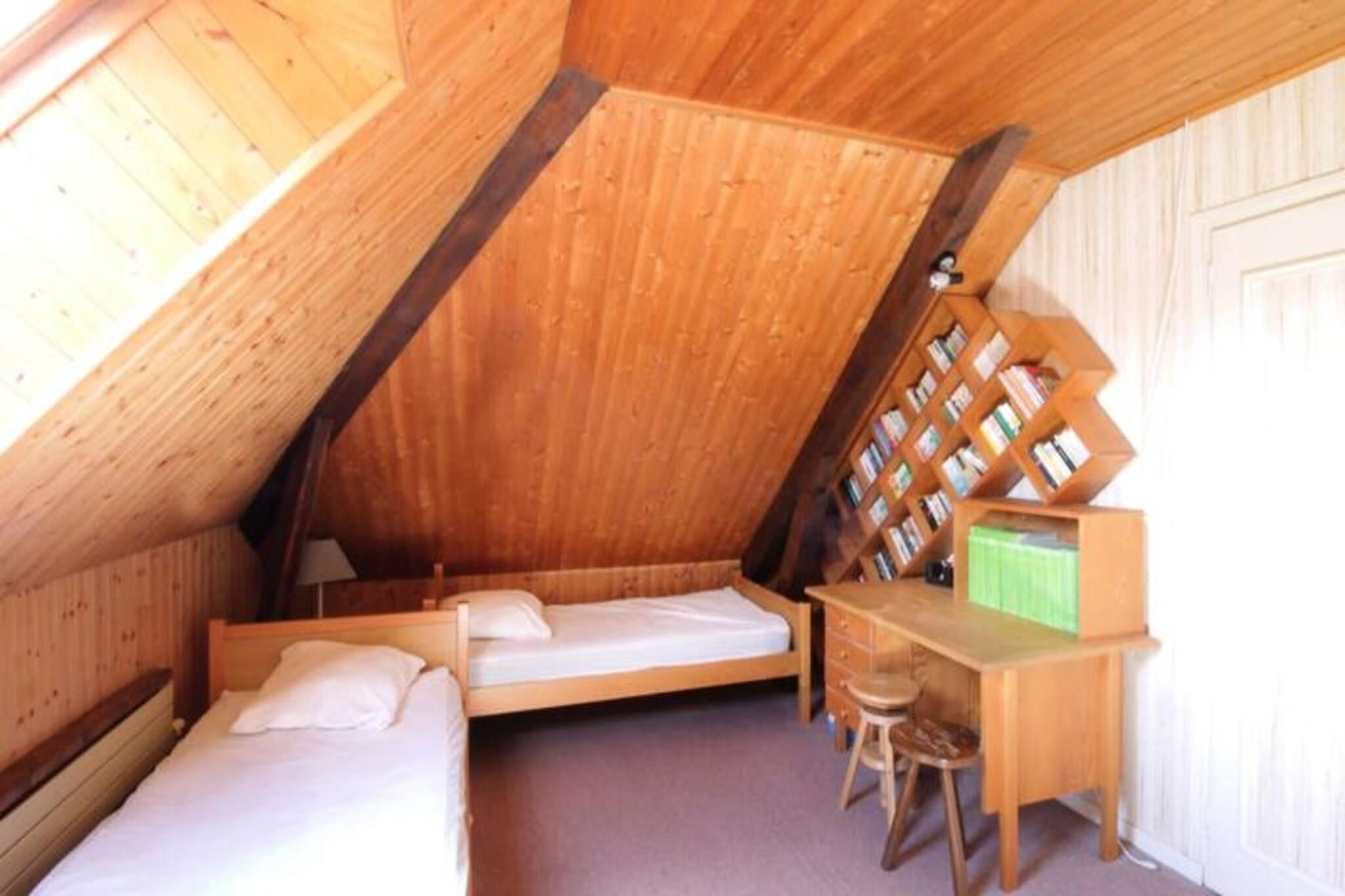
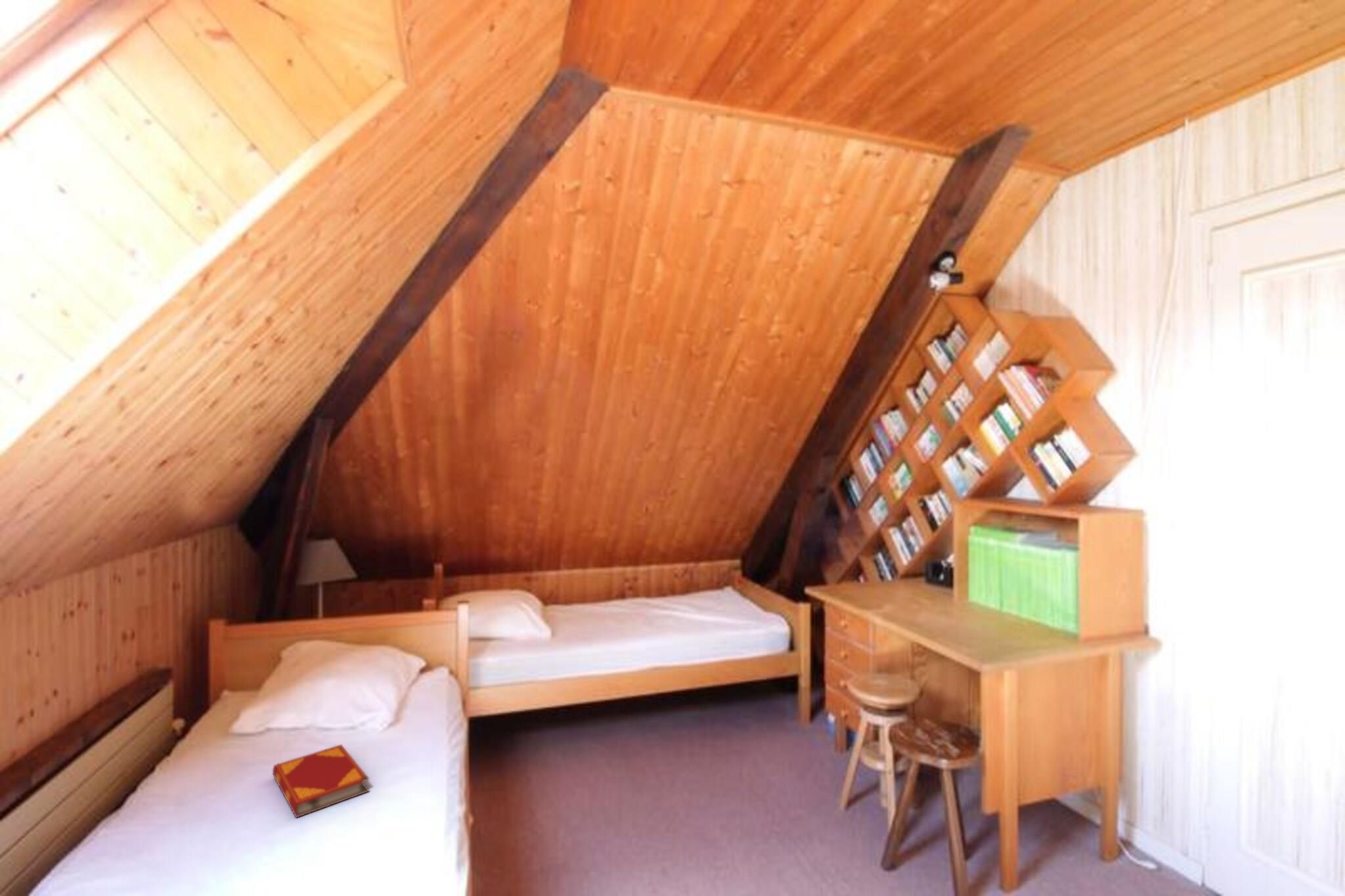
+ hardback book [272,744,370,819]
